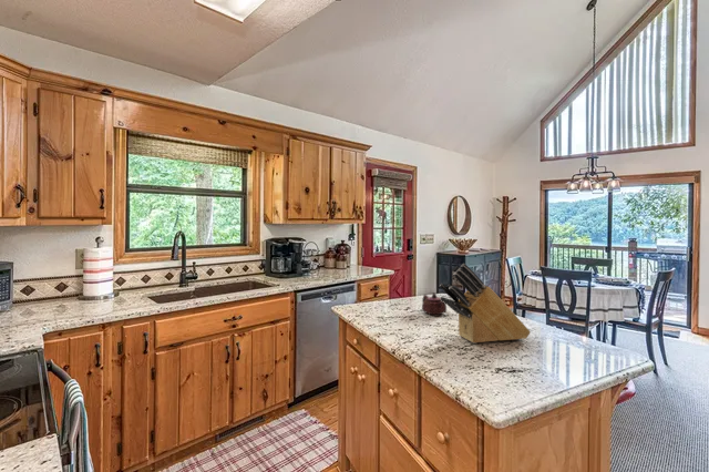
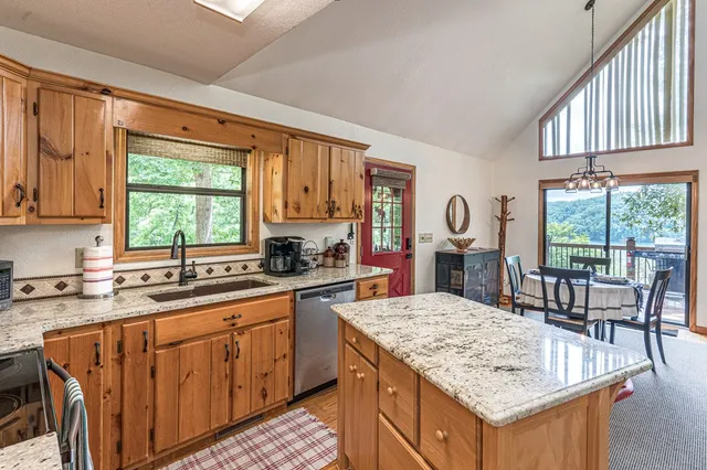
- teapot [421,291,448,316]
- knife block [439,263,532,345]
